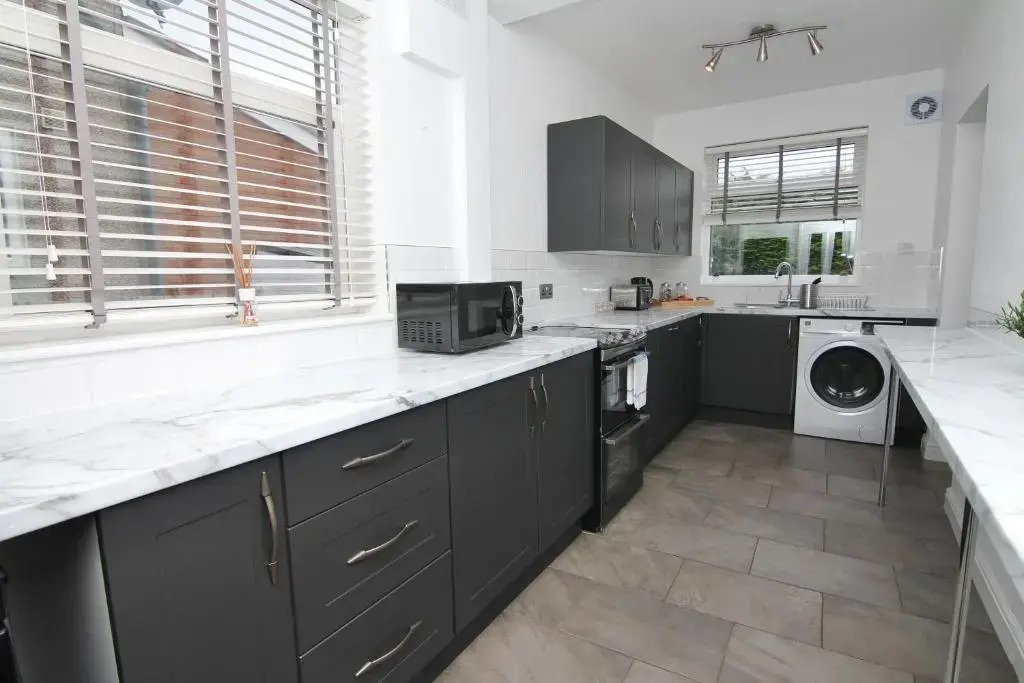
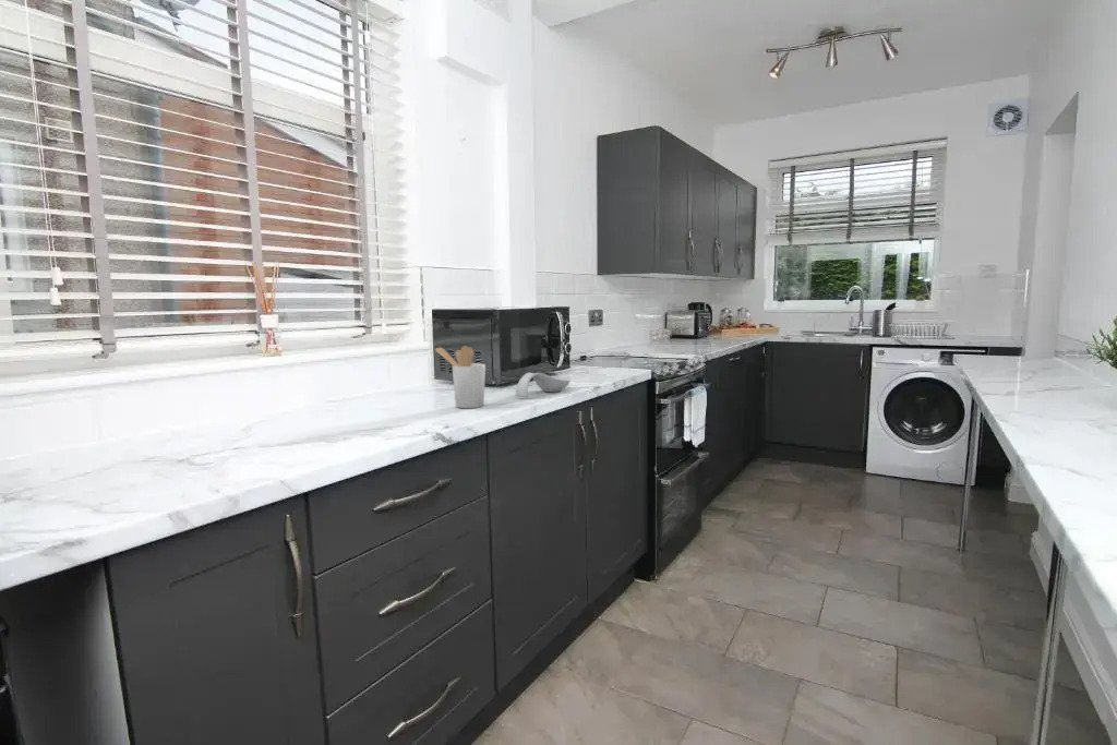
+ spoon rest [514,372,570,398]
+ utensil holder [433,345,487,409]
